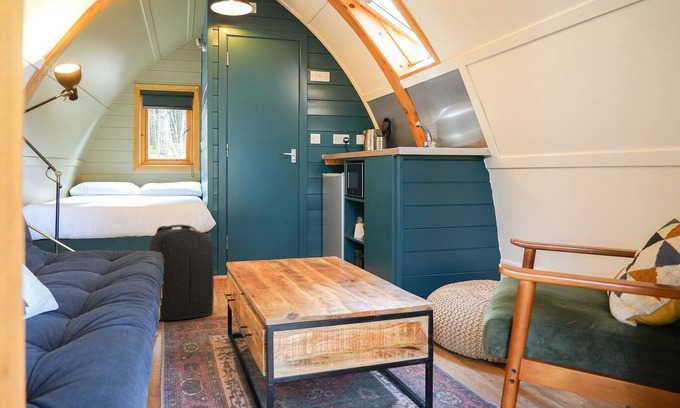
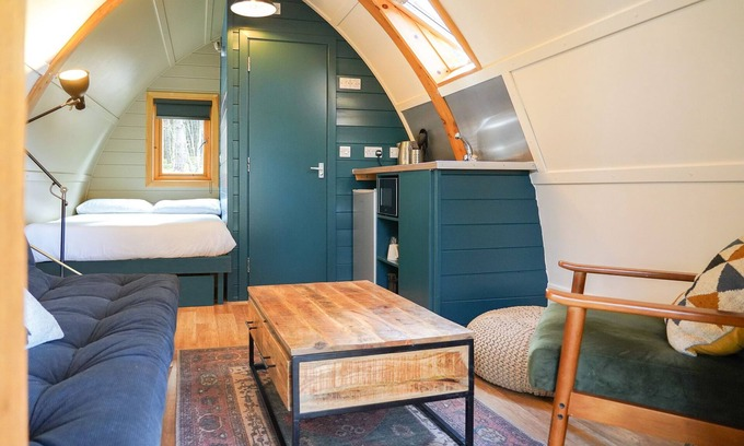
- backpack [148,224,215,321]
